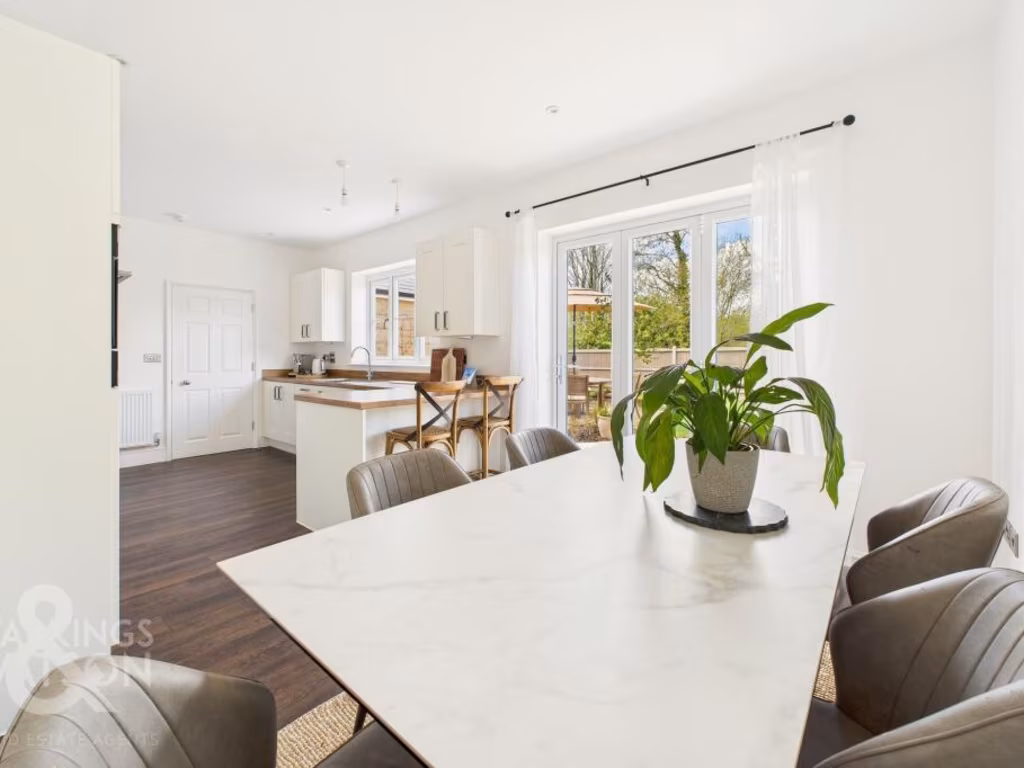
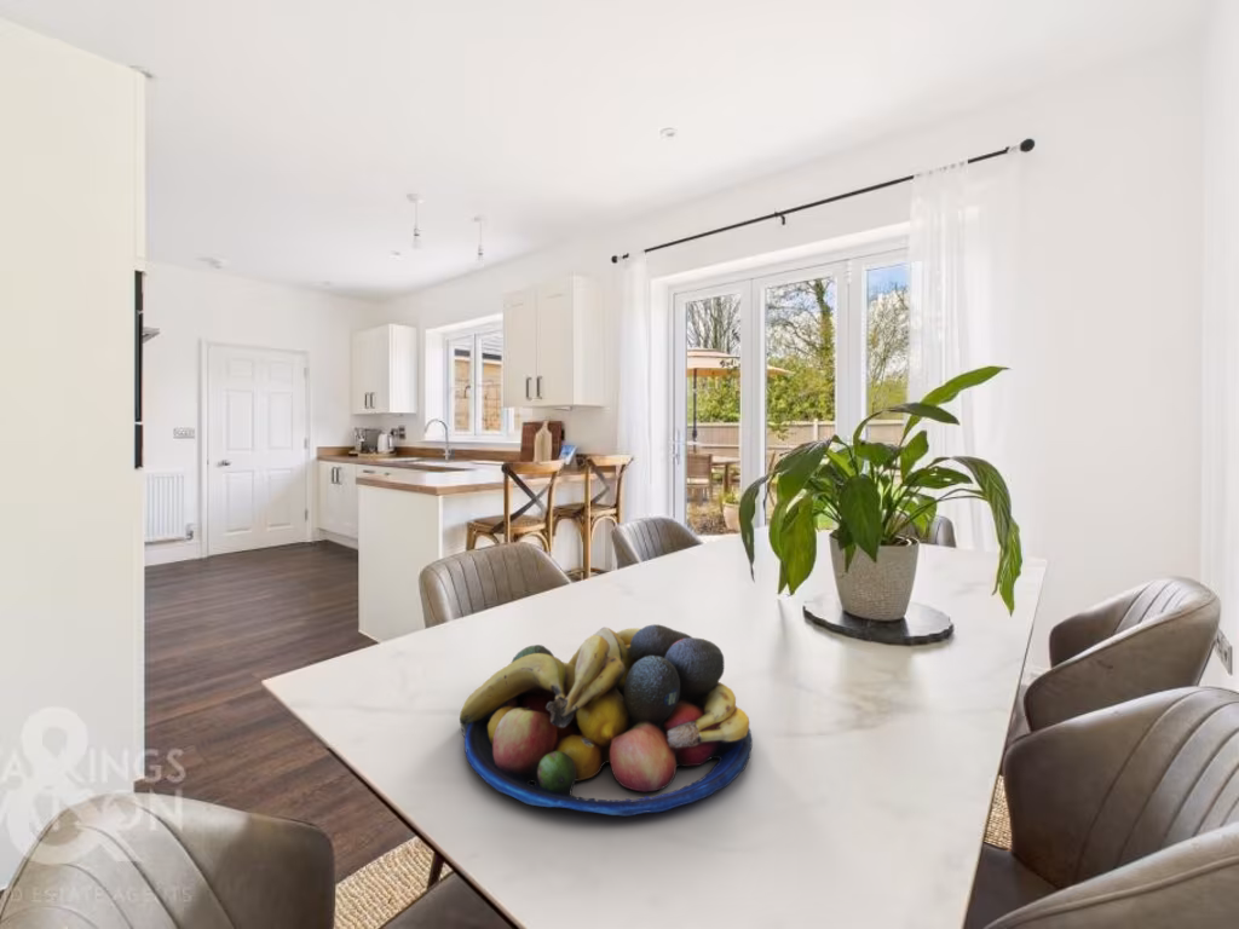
+ fruit bowl [459,623,754,817]
